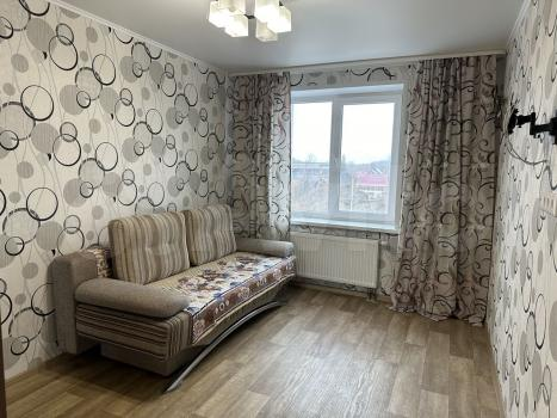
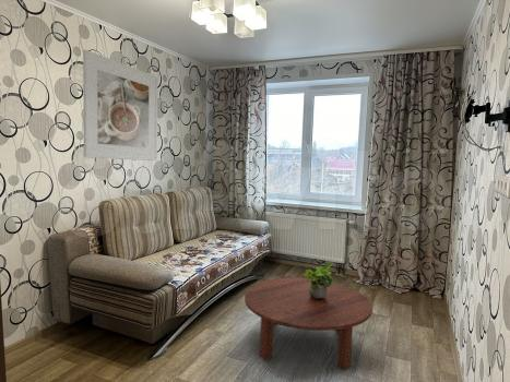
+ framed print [82,49,158,162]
+ coffee table [244,277,373,370]
+ potted plant [303,262,336,299]
